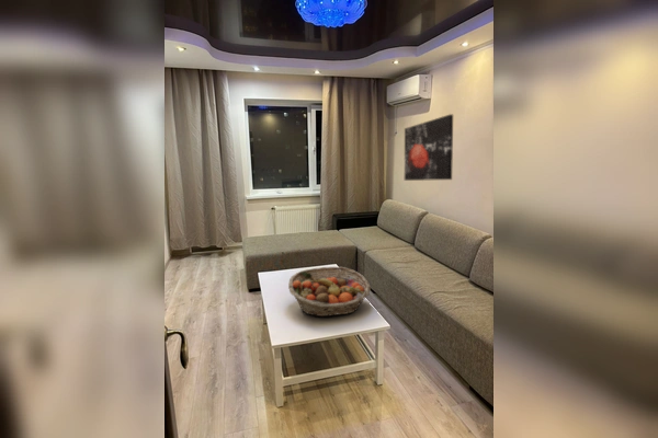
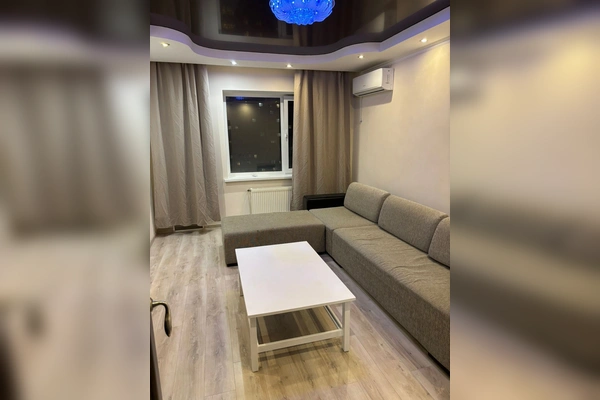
- wall art [404,113,454,182]
- fruit basket [287,266,371,318]
